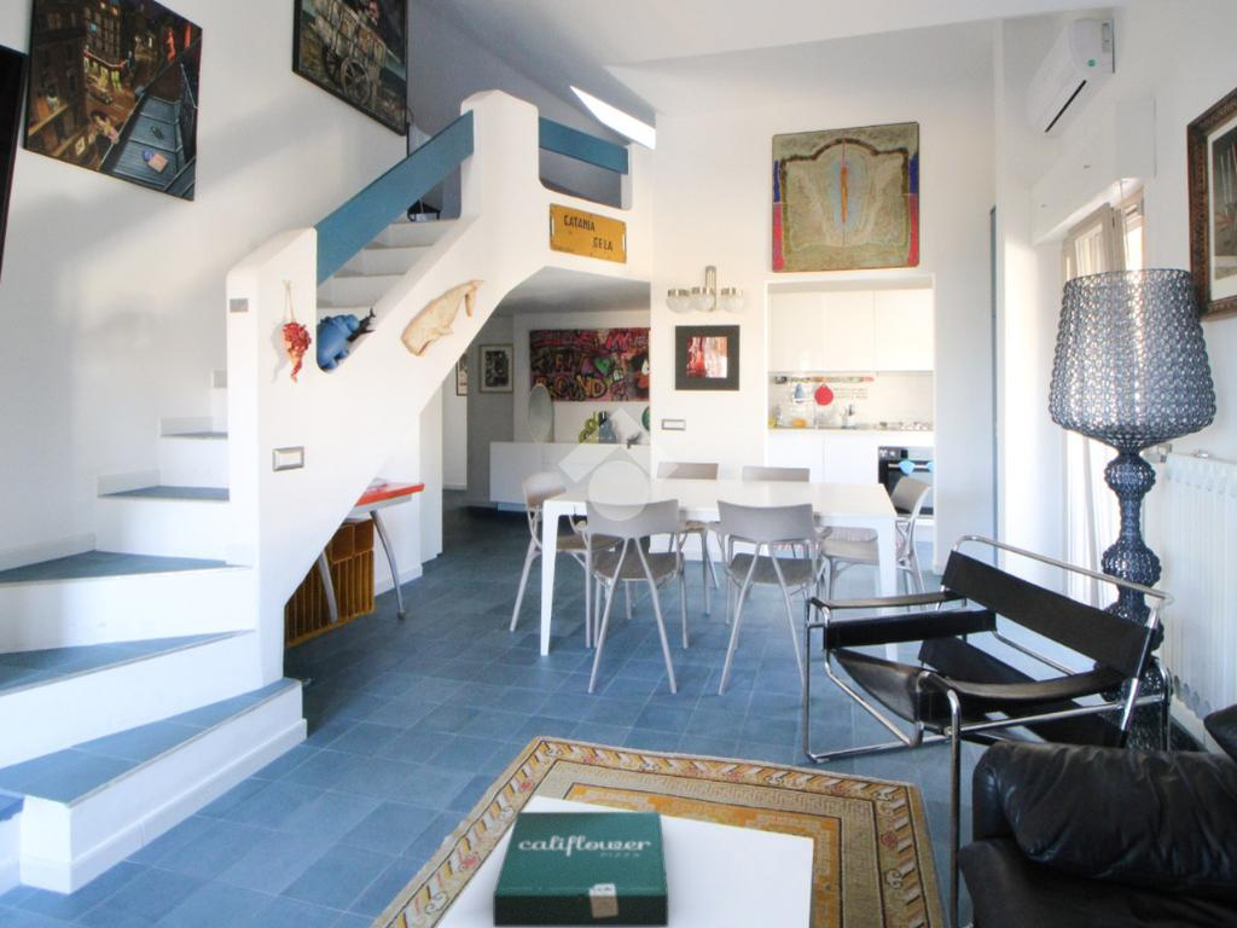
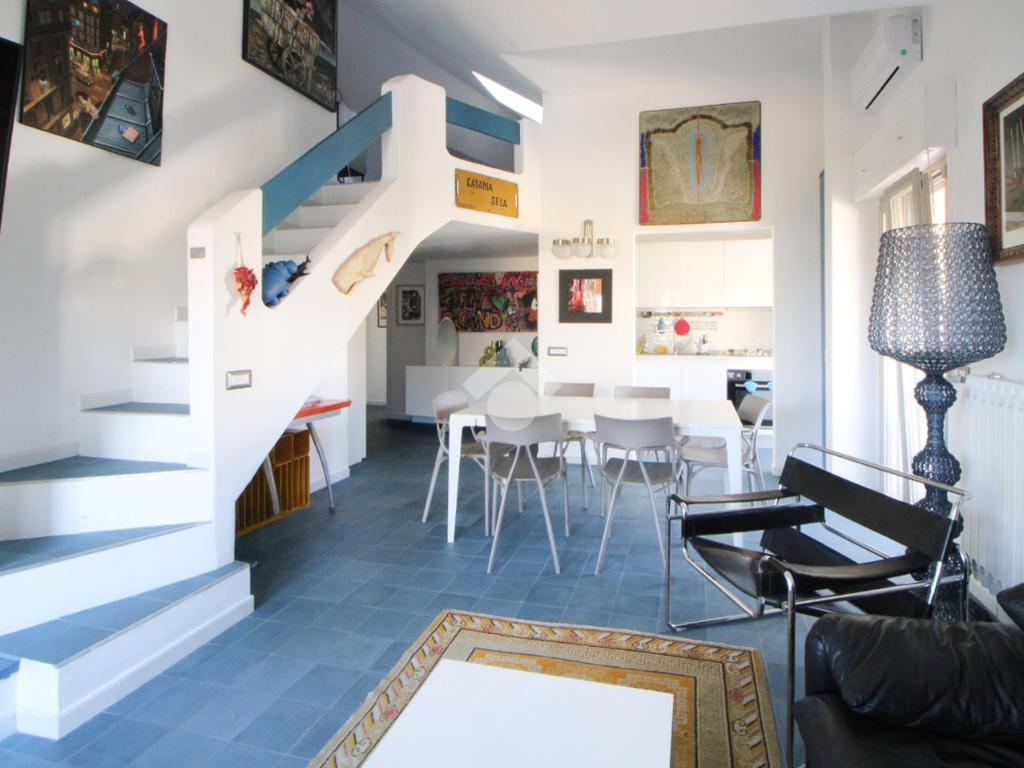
- pizza box [492,811,669,928]
